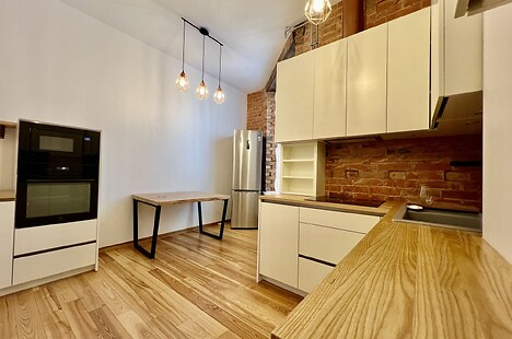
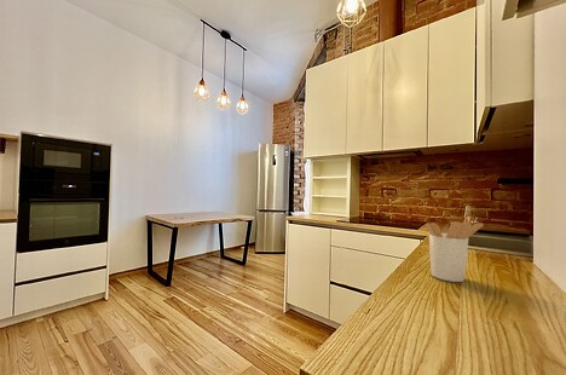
+ utensil holder [424,215,485,283]
